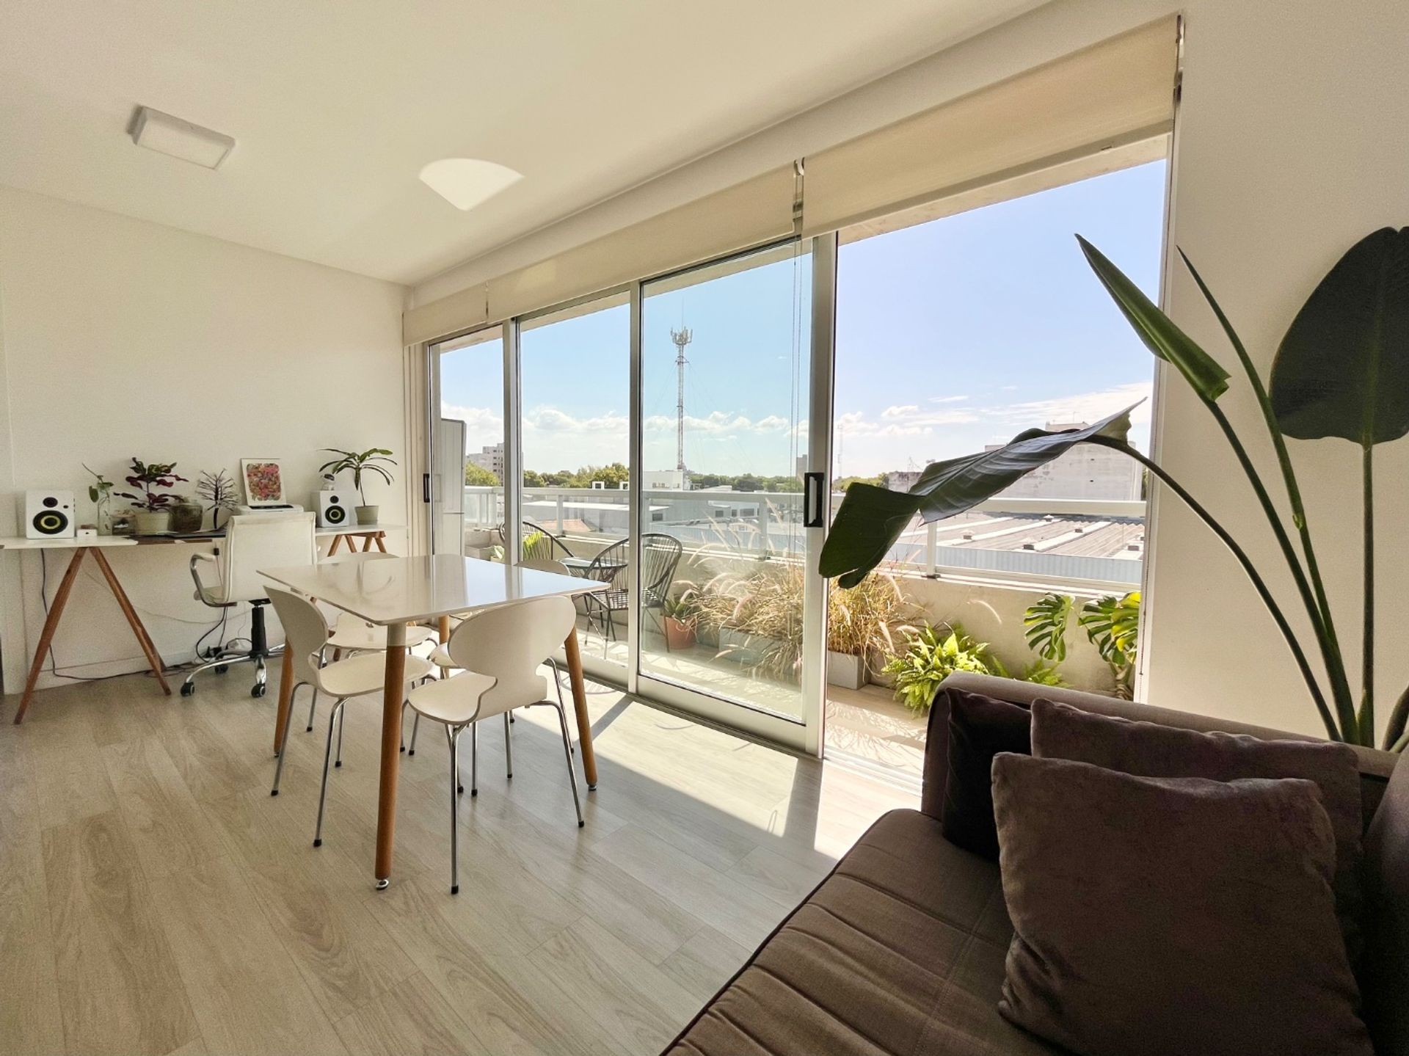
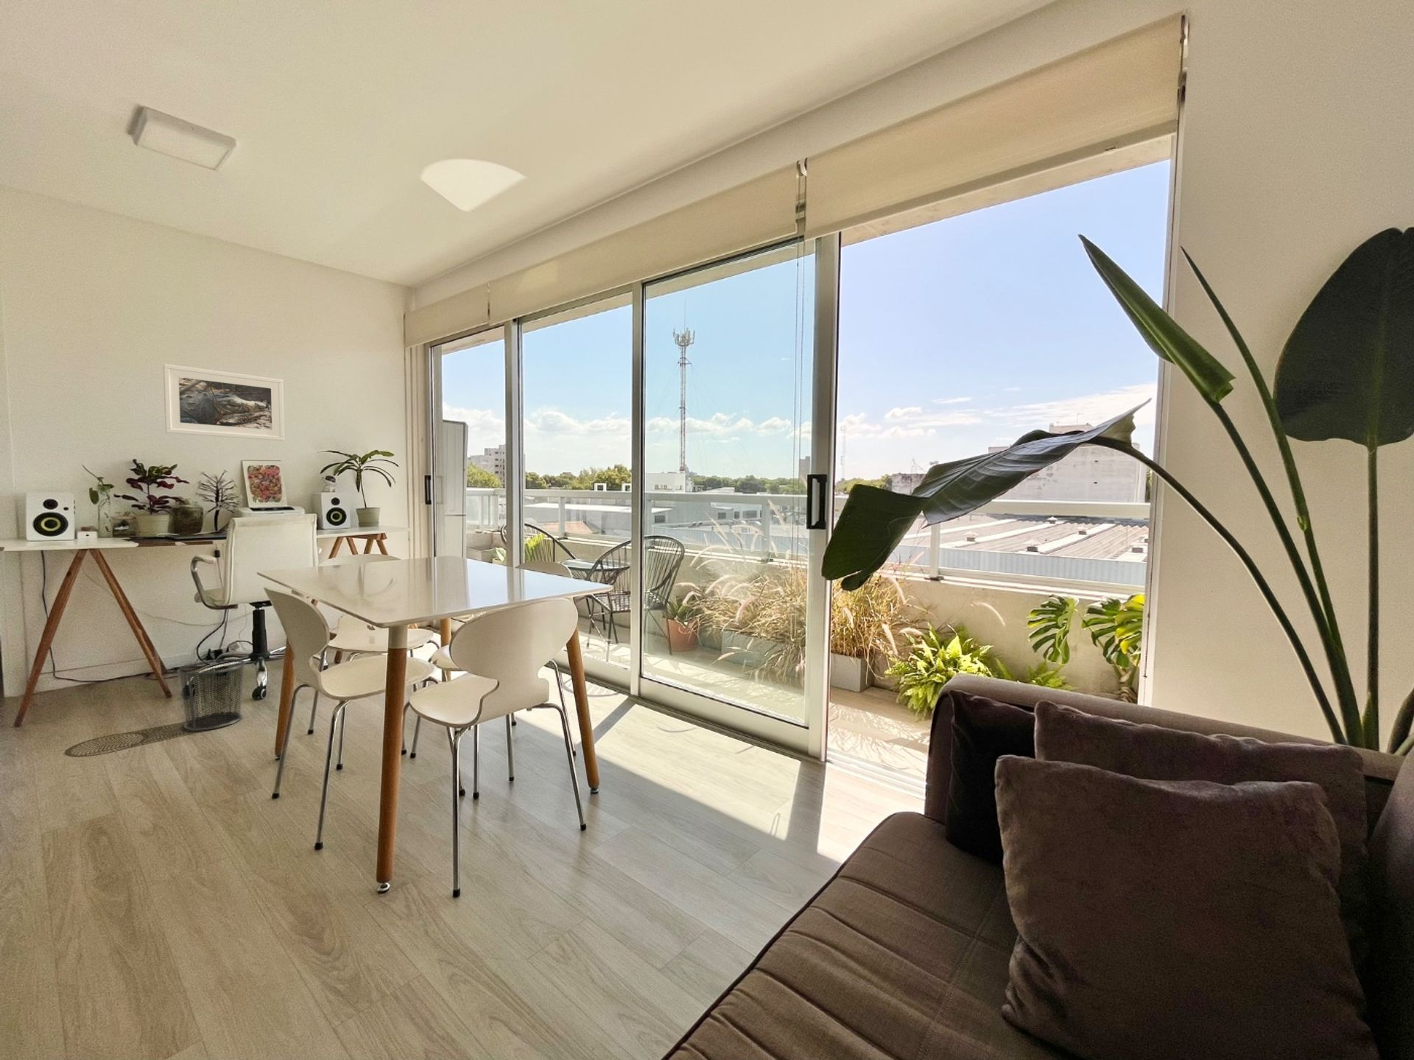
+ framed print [163,363,285,441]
+ waste bin [176,658,247,732]
